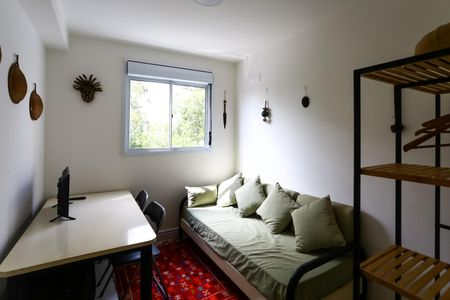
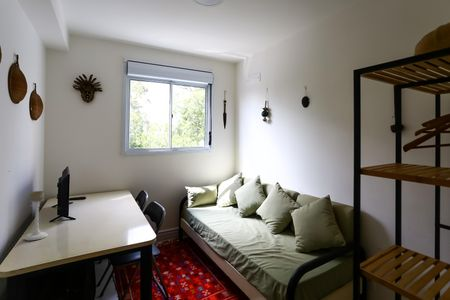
+ candle holder [24,190,49,241]
